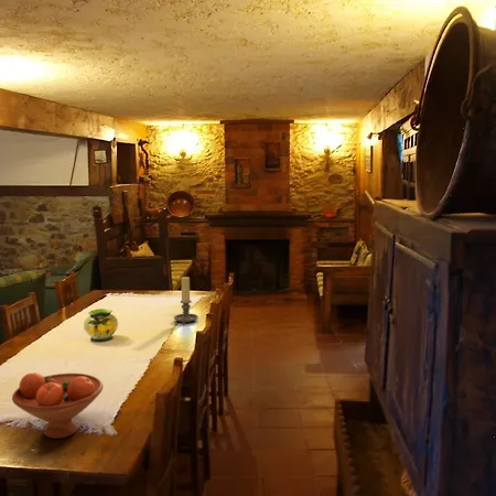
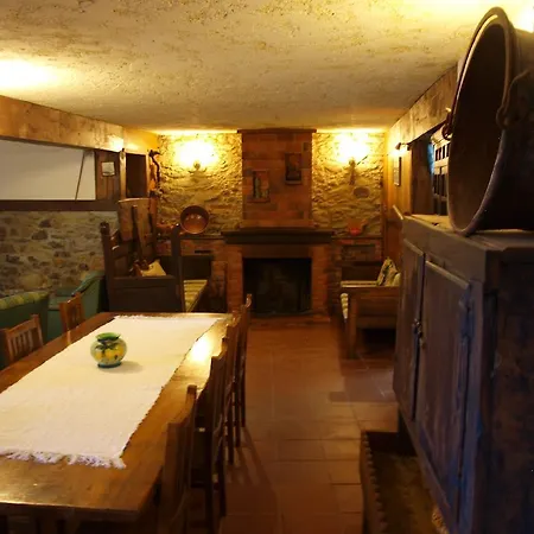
- candle holder [173,276,200,325]
- fruit bowl [11,371,105,440]
